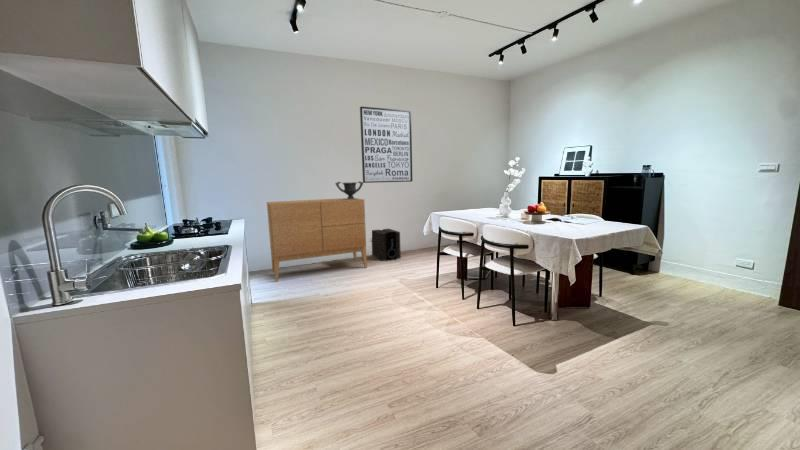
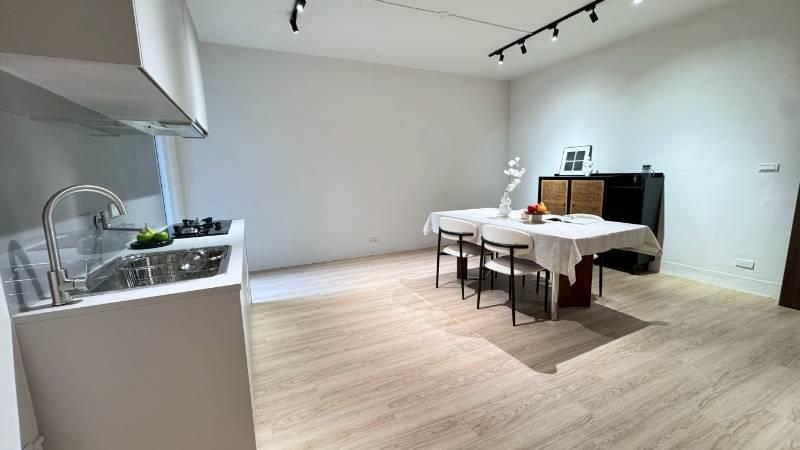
- sideboard [266,197,368,282]
- wall art [359,106,413,184]
- decorative urn [335,181,364,200]
- speaker [371,228,402,262]
